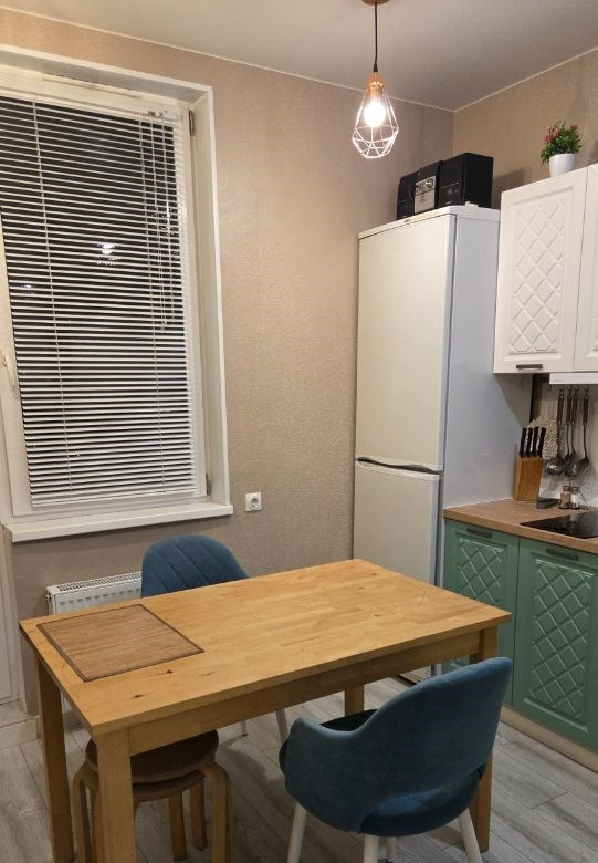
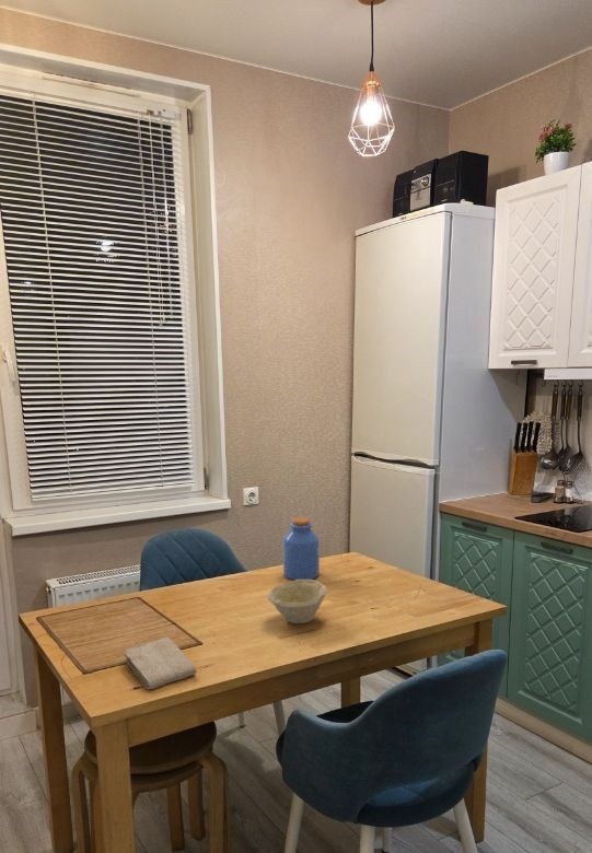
+ bowl [267,580,329,624]
+ washcloth [124,636,198,690]
+ jar [282,516,321,581]
